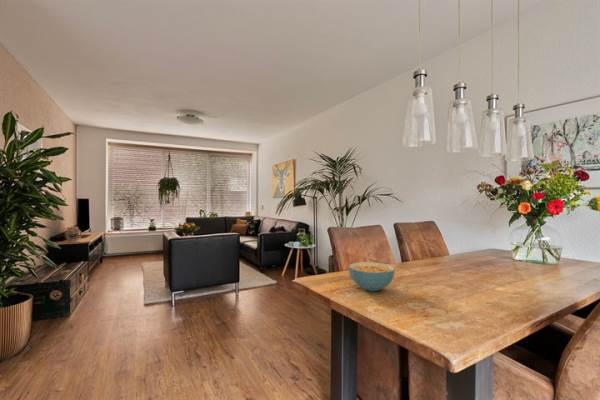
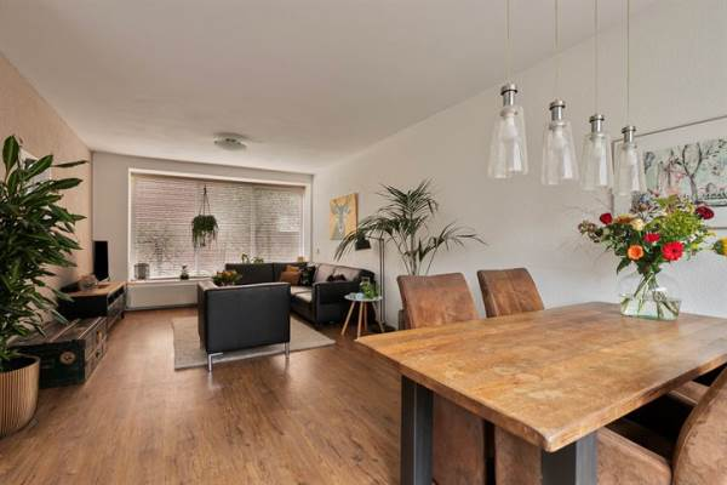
- cereal bowl [348,261,396,292]
